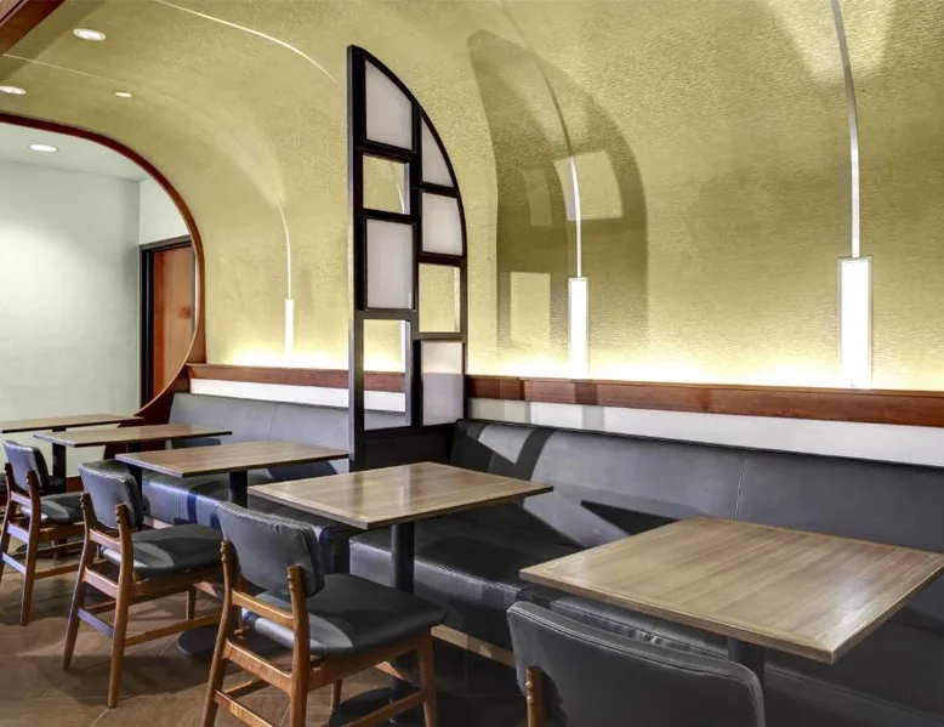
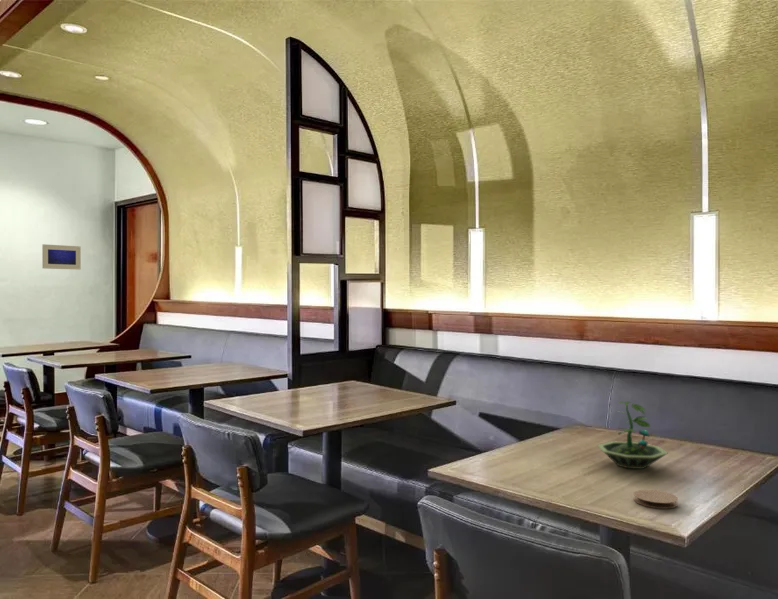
+ terrarium [596,400,668,470]
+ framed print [41,243,82,271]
+ coaster [633,489,679,510]
